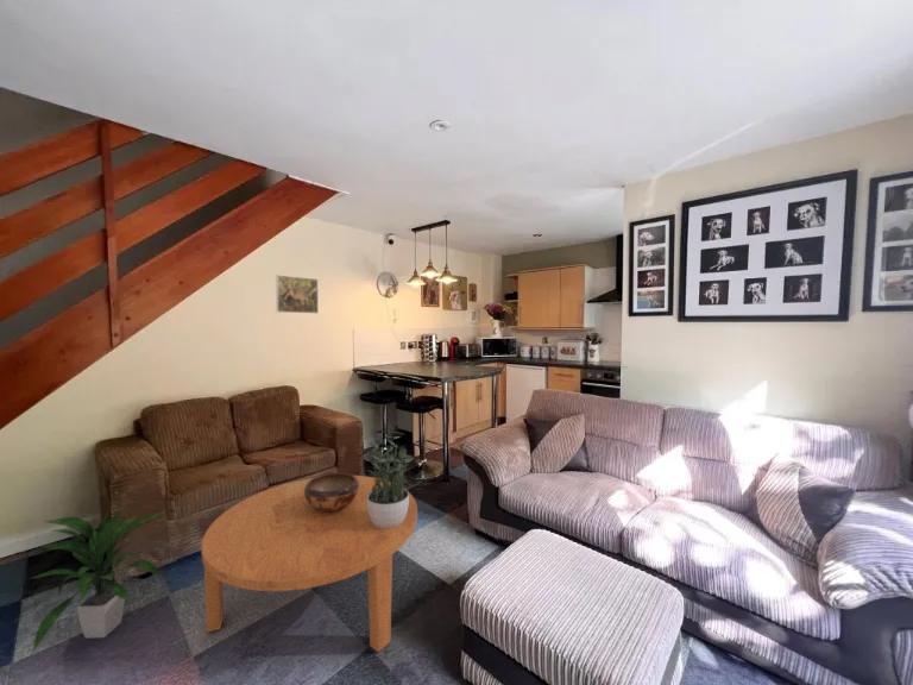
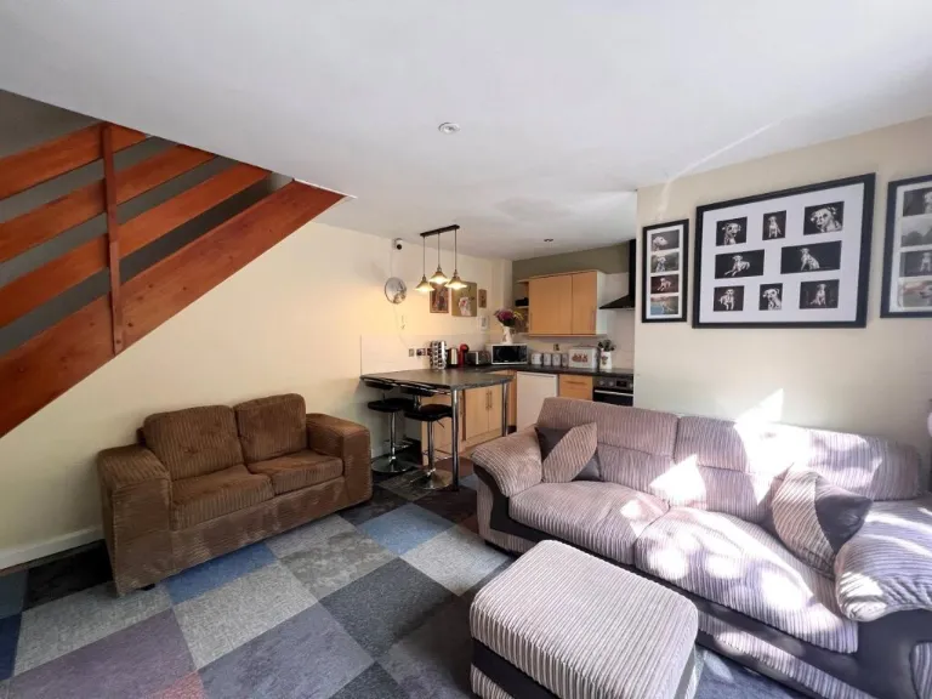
- indoor plant [29,505,166,653]
- potted plant [365,438,416,529]
- coffee table [200,475,418,653]
- decorative bowl [304,472,359,513]
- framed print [275,274,320,315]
